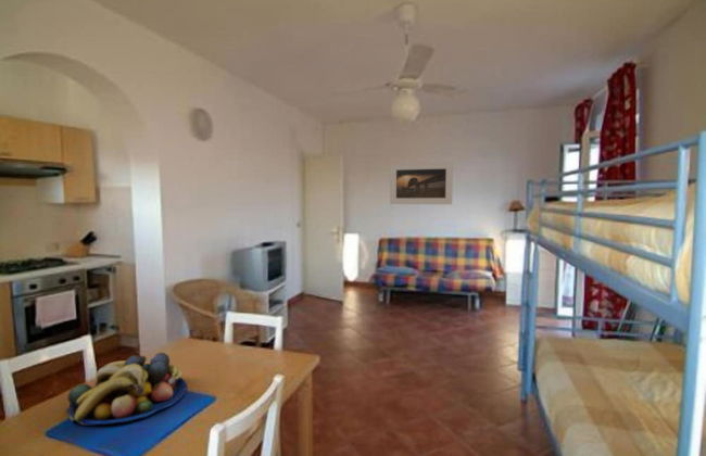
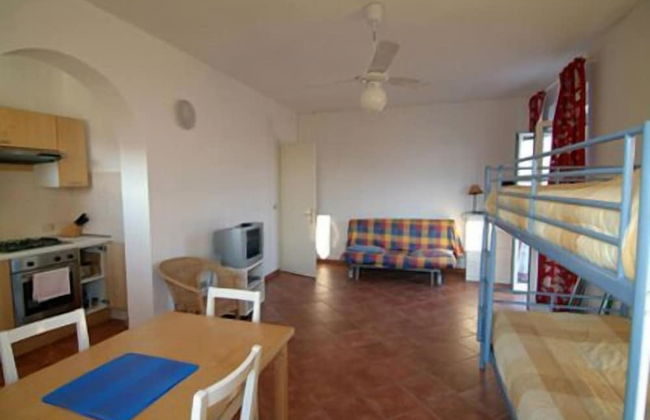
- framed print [389,161,454,205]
- fruit bowl [65,352,188,426]
